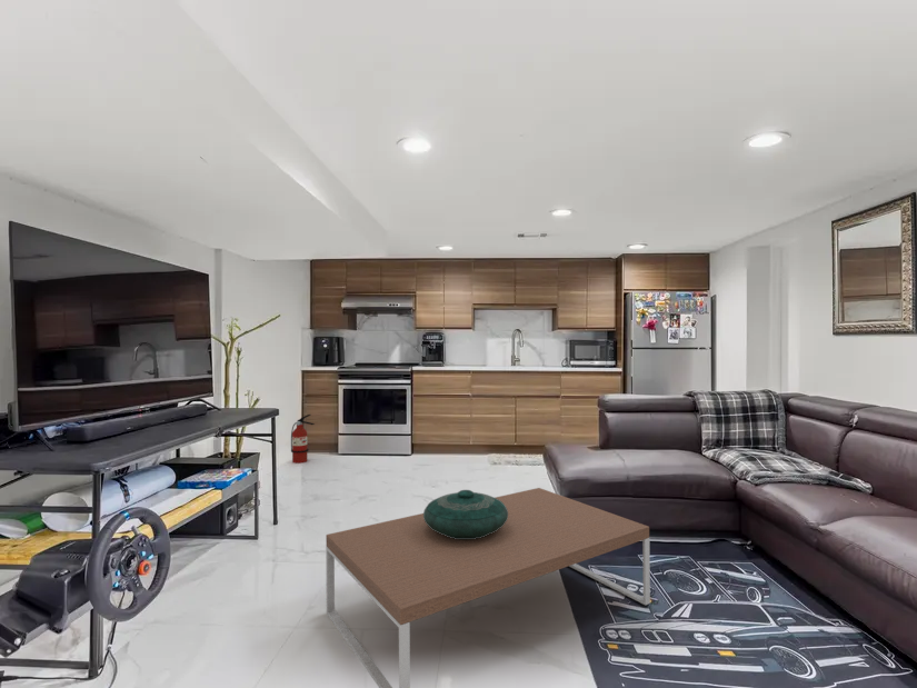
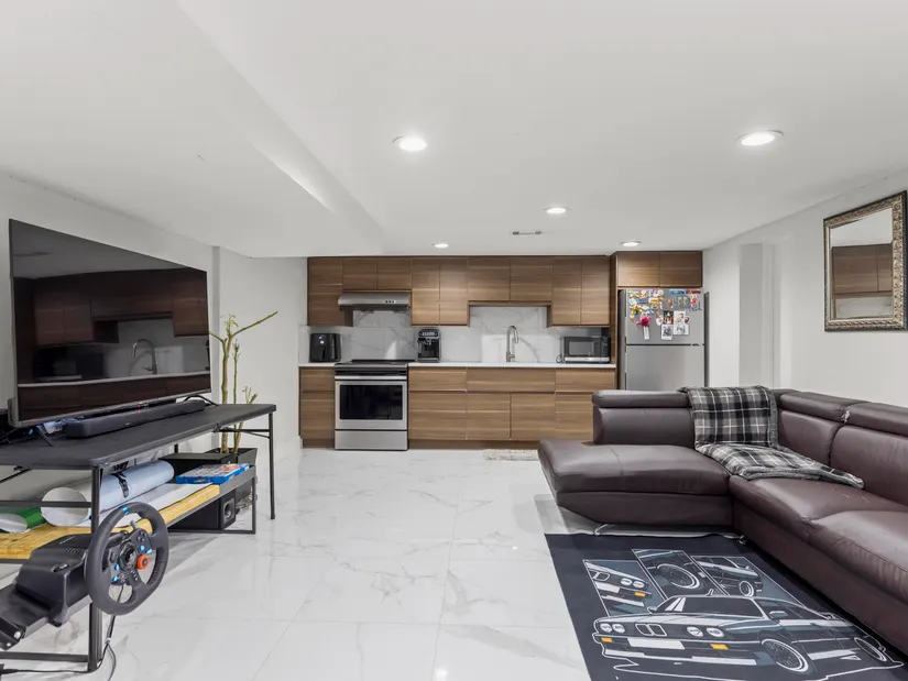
- fire extinguisher [290,413,316,465]
- coffee table [325,487,651,688]
- decorative bowl [422,489,508,539]
